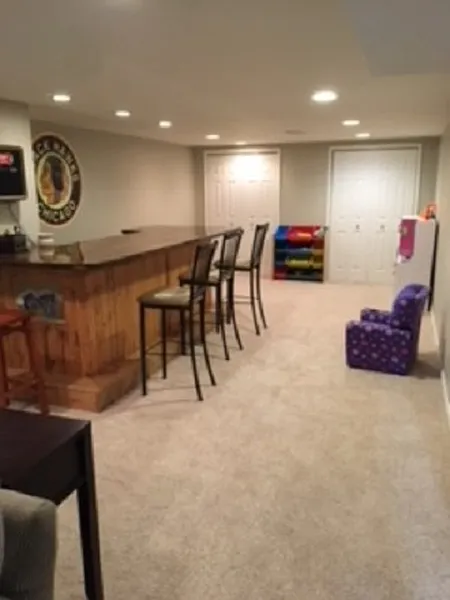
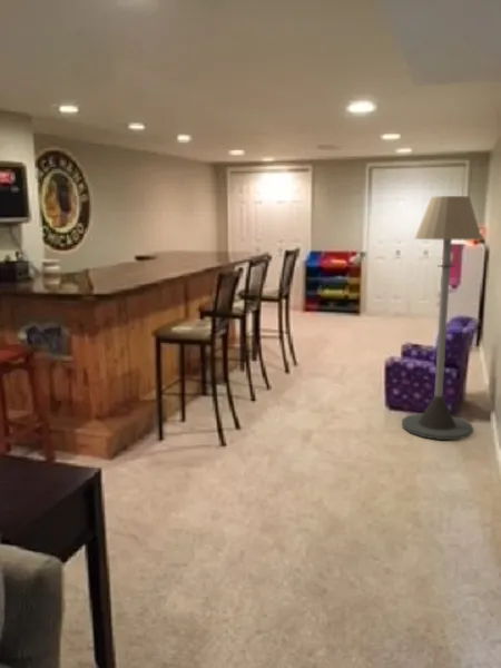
+ floor lamp [401,195,483,441]
